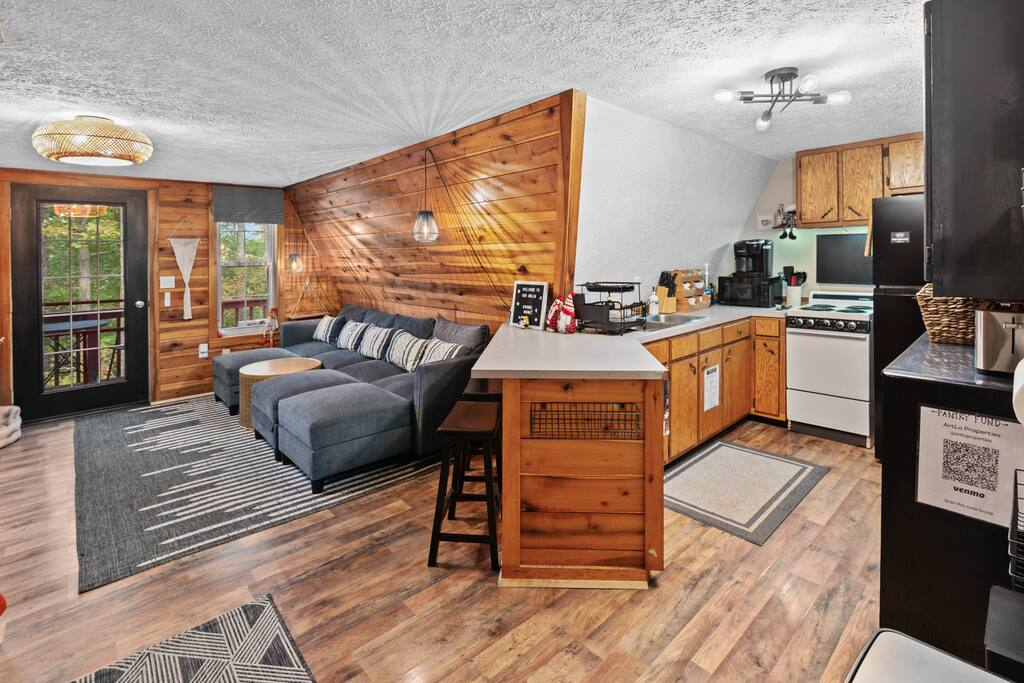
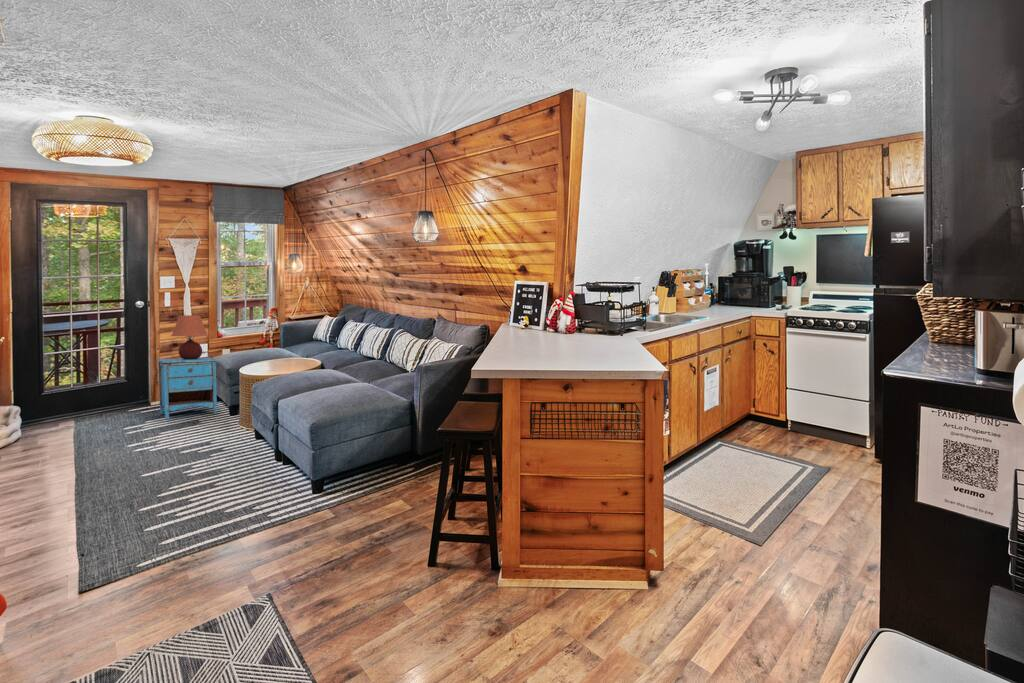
+ nightstand [156,357,218,420]
+ table lamp [170,314,210,359]
